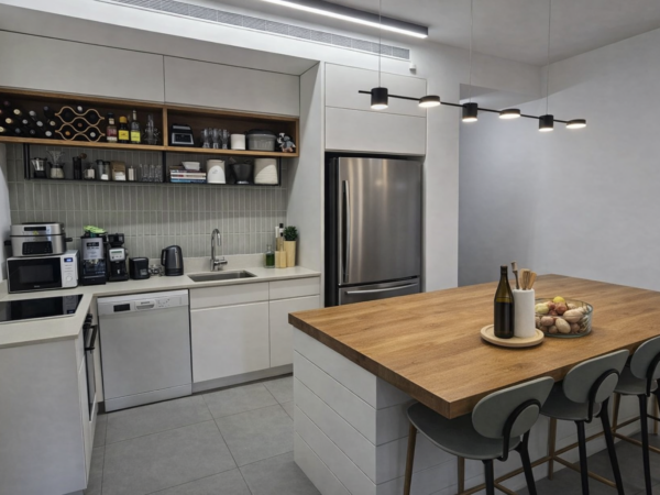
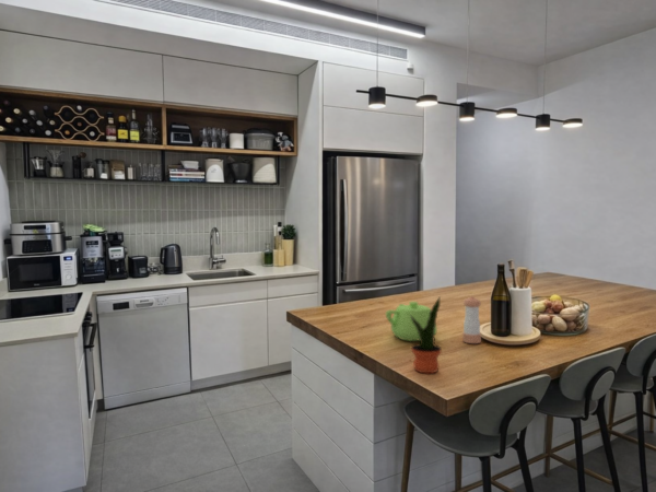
+ potted plant [410,295,443,374]
+ pepper shaker [461,295,482,344]
+ teapot [385,301,438,342]
